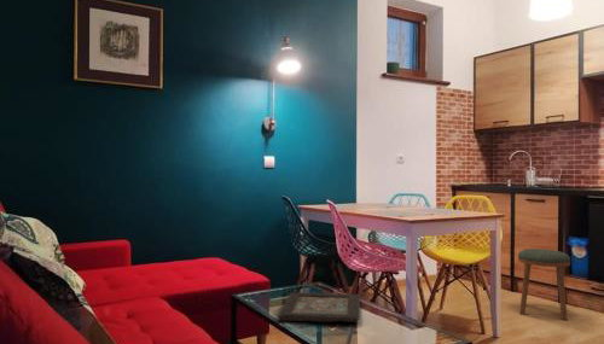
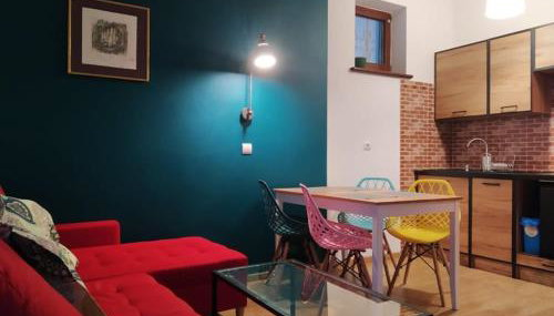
- decorative tray [277,291,361,323]
- stool [517,247,571,321]
